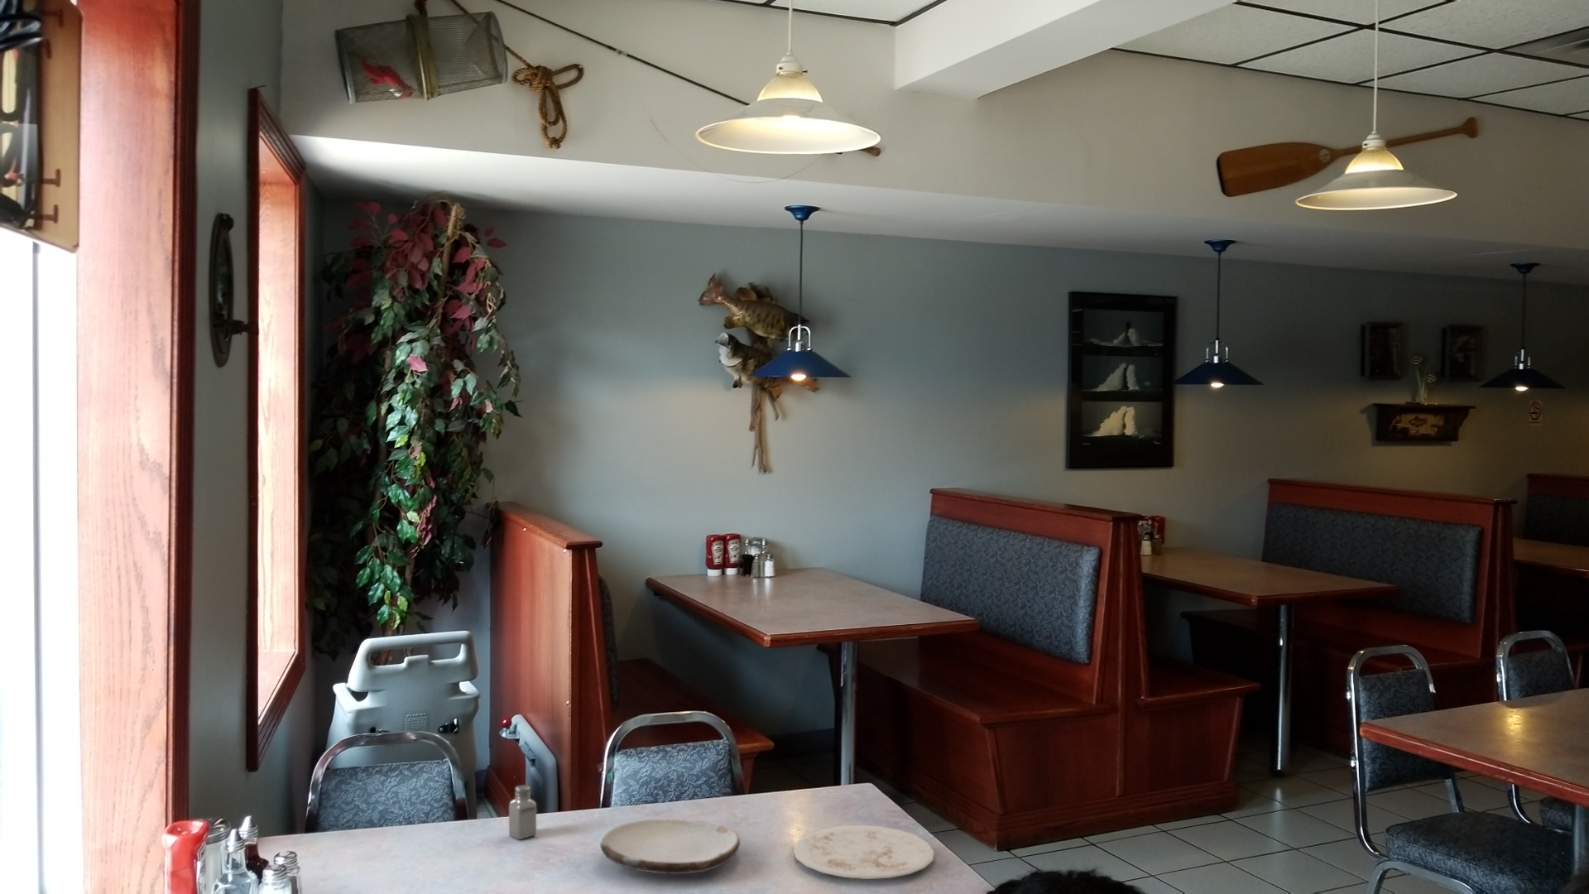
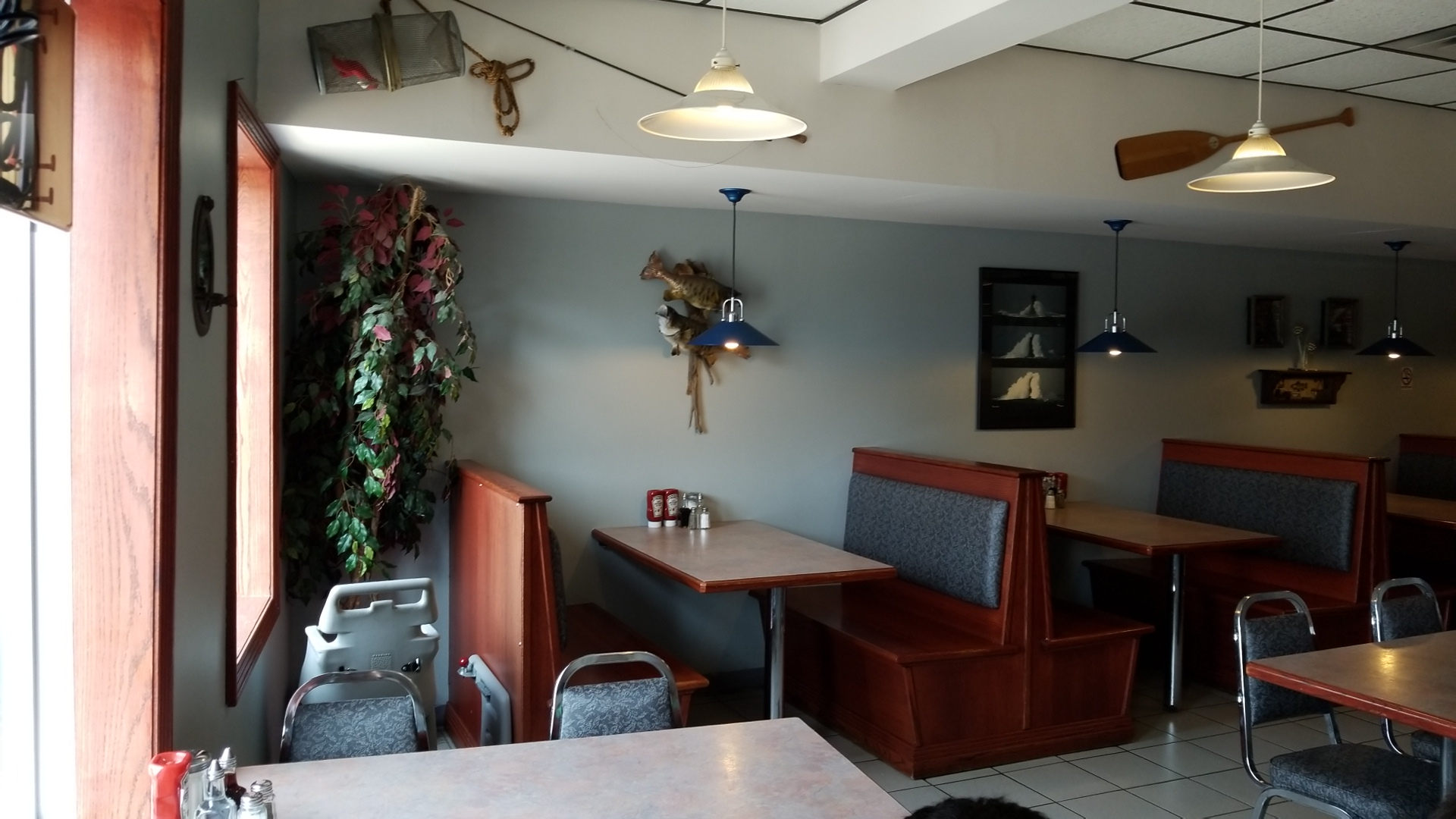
- saltshaker [509,784,537,841]
- plate [792,824,935,880]
- plate [600,819,741,875]
